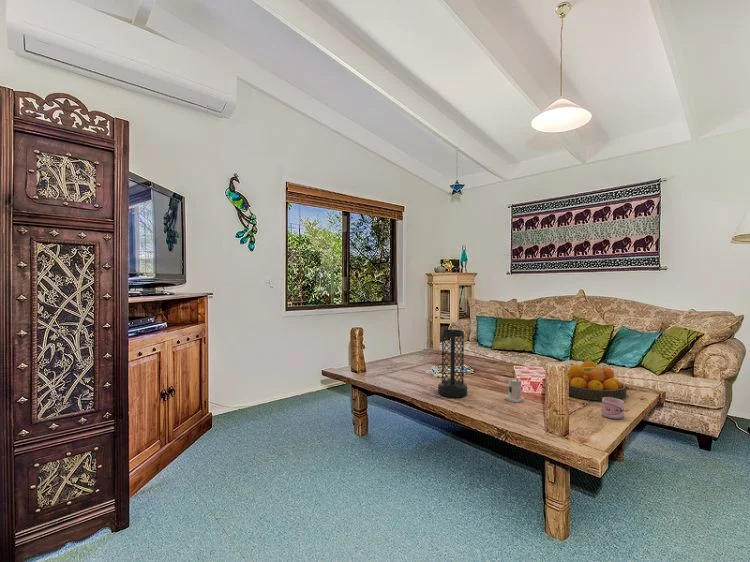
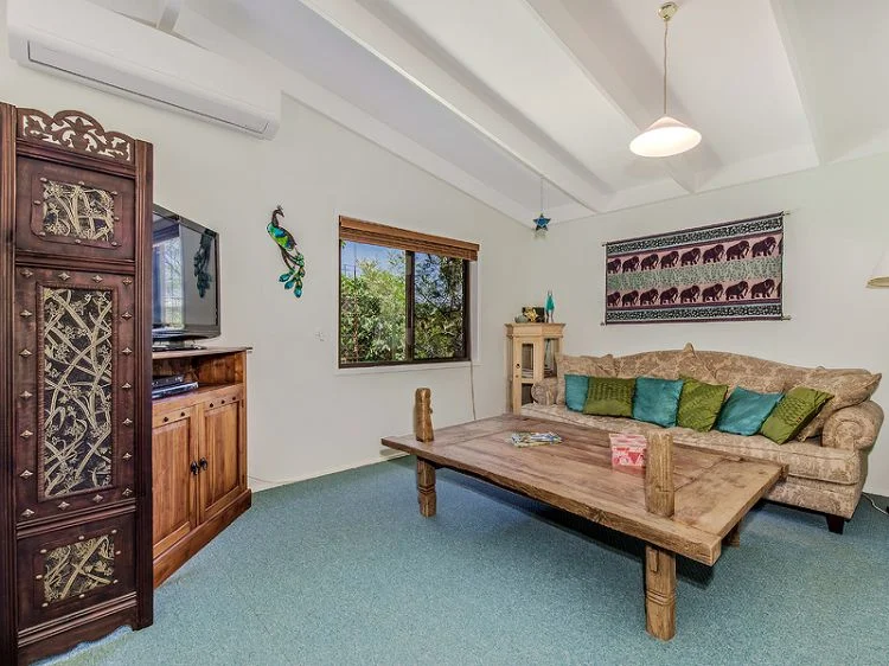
- fruit bowl [567,360,627,402]
- candle [504,377,525,403]
- vase [437,329,468,399]
- mug [601,397,625,420]
